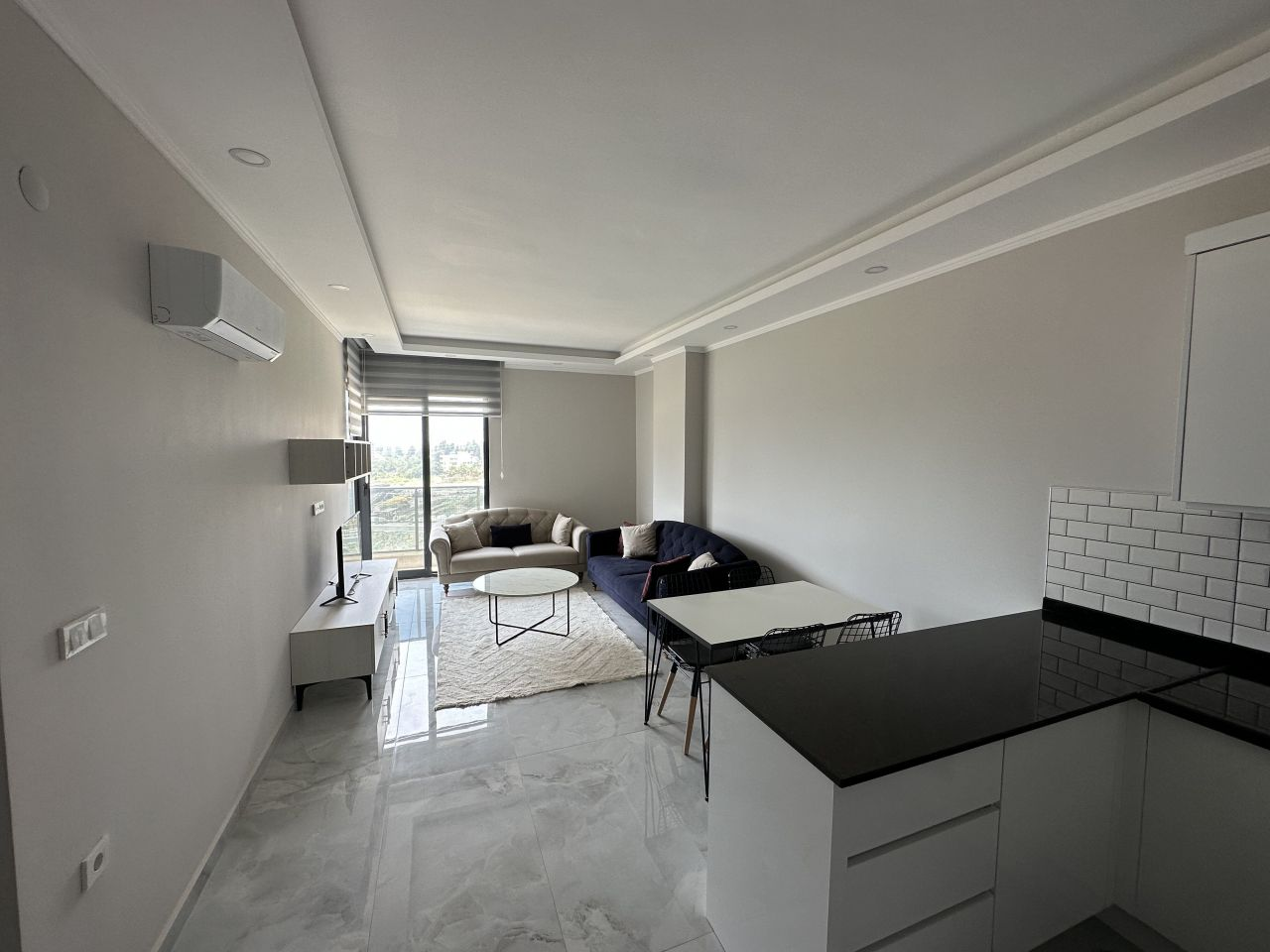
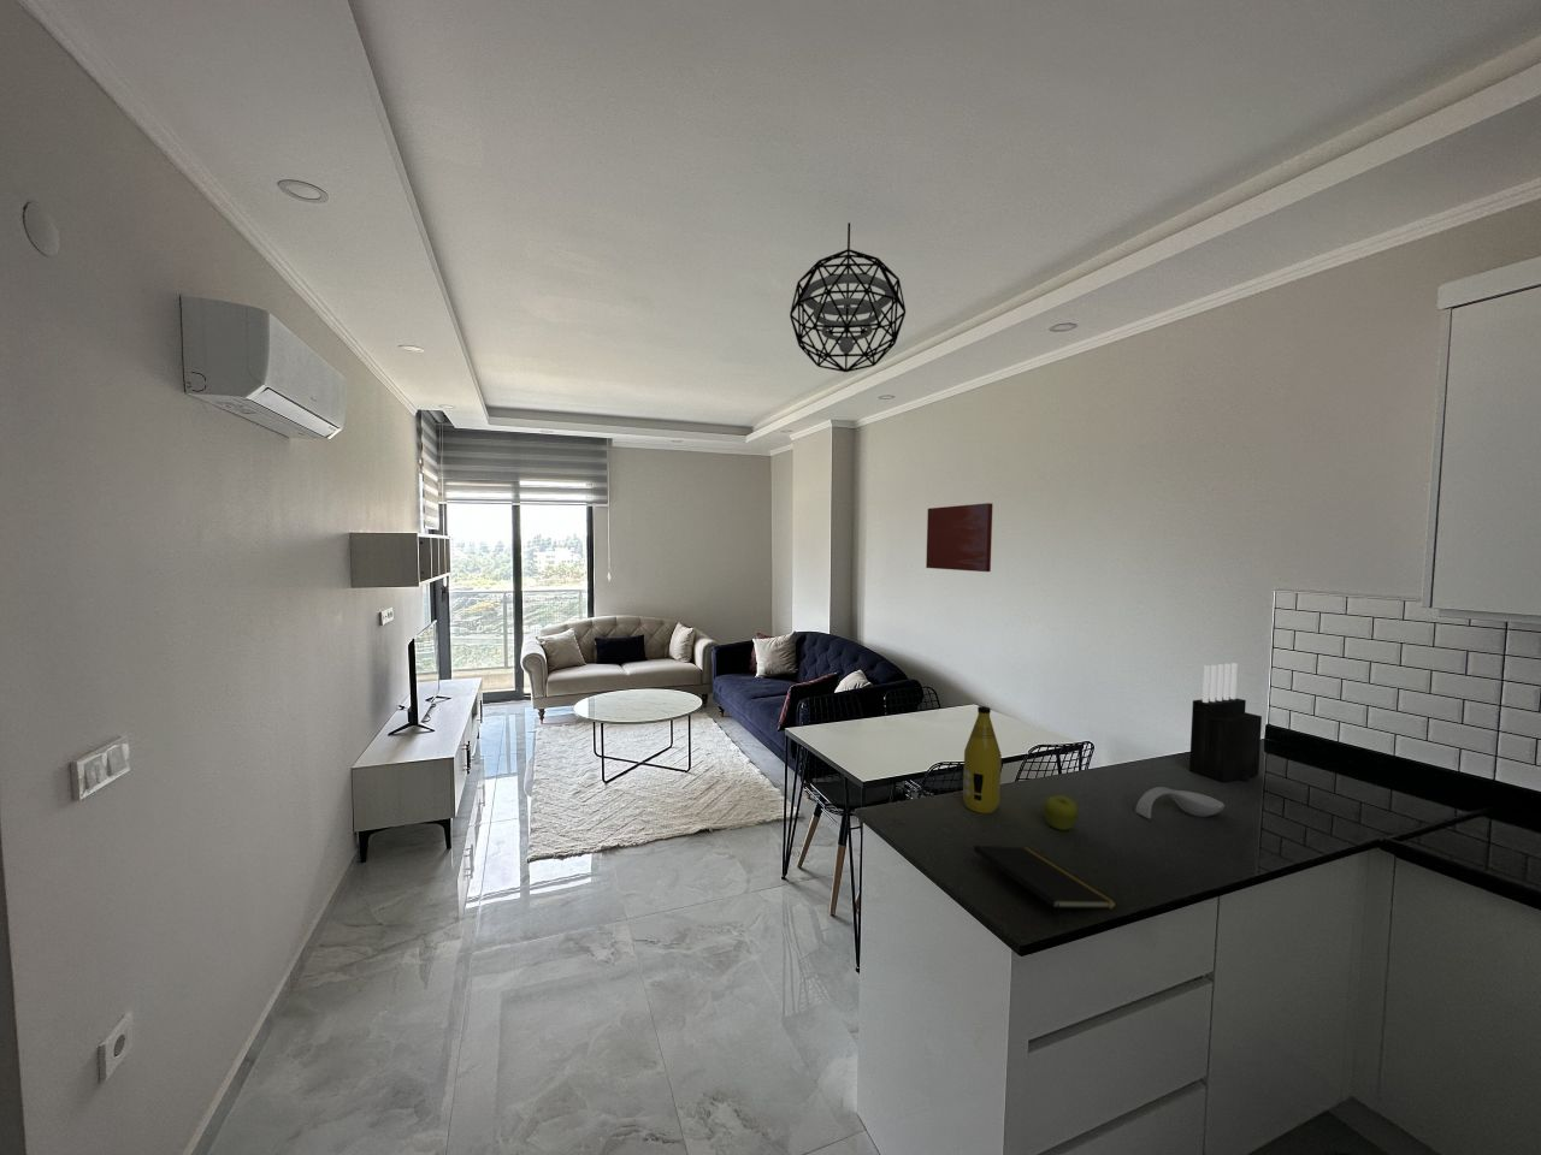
+ wall art [925,502,995,573]
+ pendant light [789,221,906,372]
+ spoon rest [1135,786,1226,819]
+ bottle [962,705,1002,814]
+ notepad [973,844,1119,928]
+ knife block [1188,661,1263,784]
+ fruit [1042,793,1079,831]
